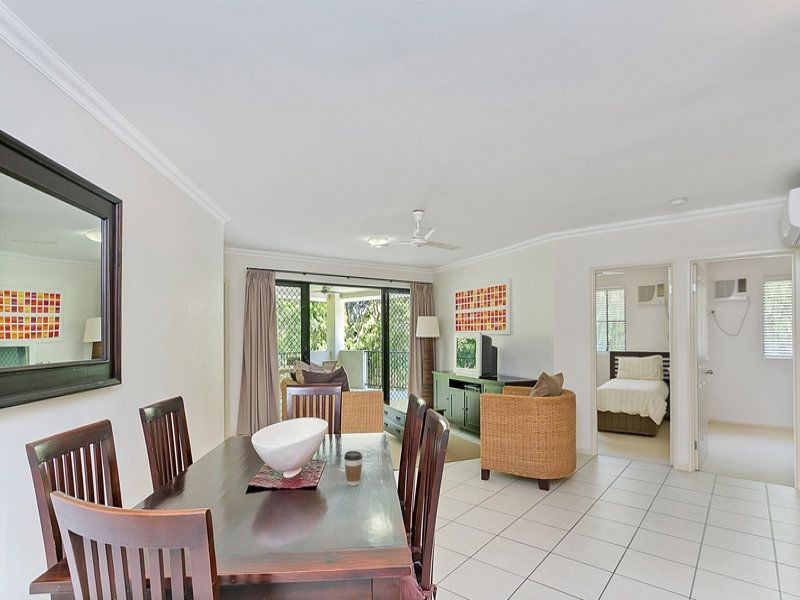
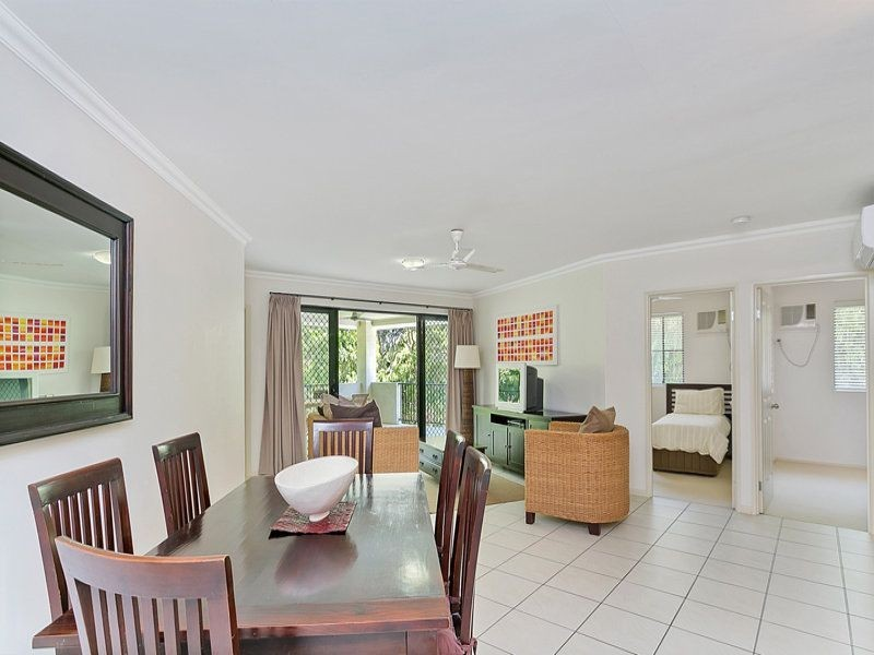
- coffee cup [343,450,364,487]
